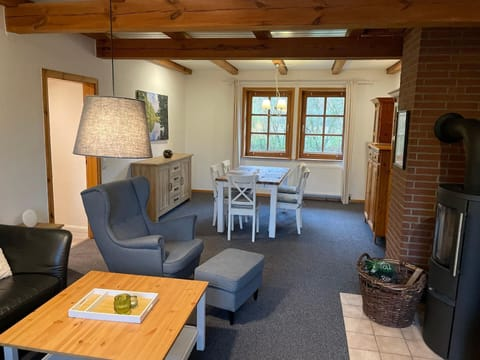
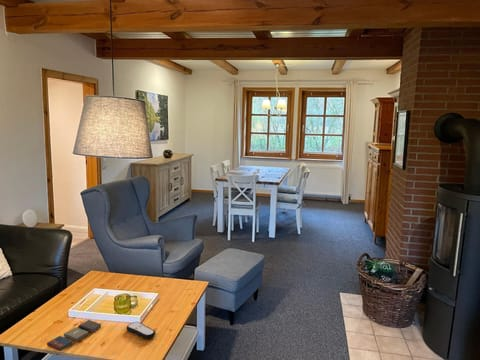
+ remote control [126,321,157,340]
+ book set [46,319,102,352]
